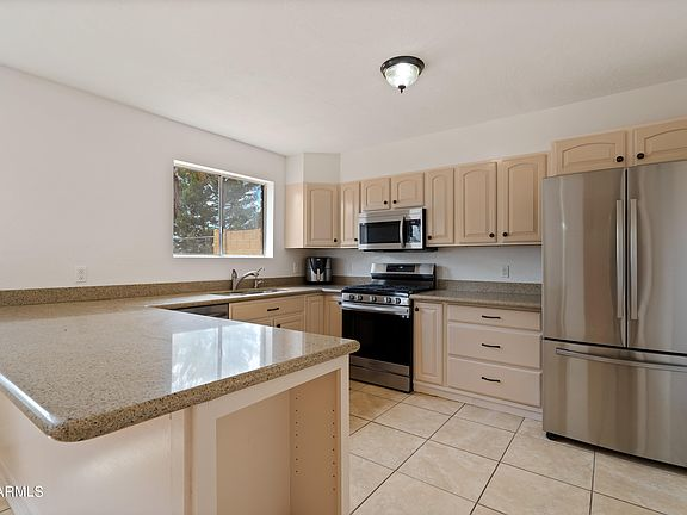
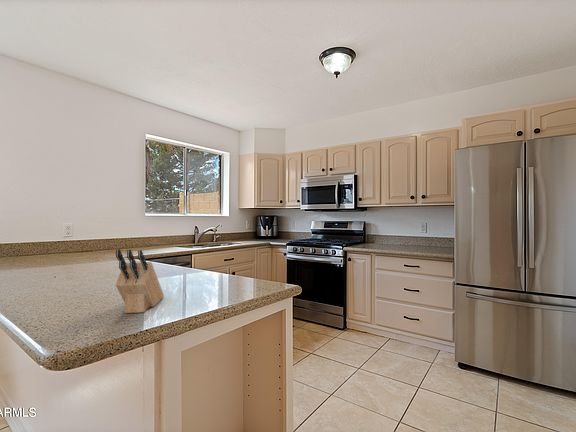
+ knife block [115,248,165,314]
